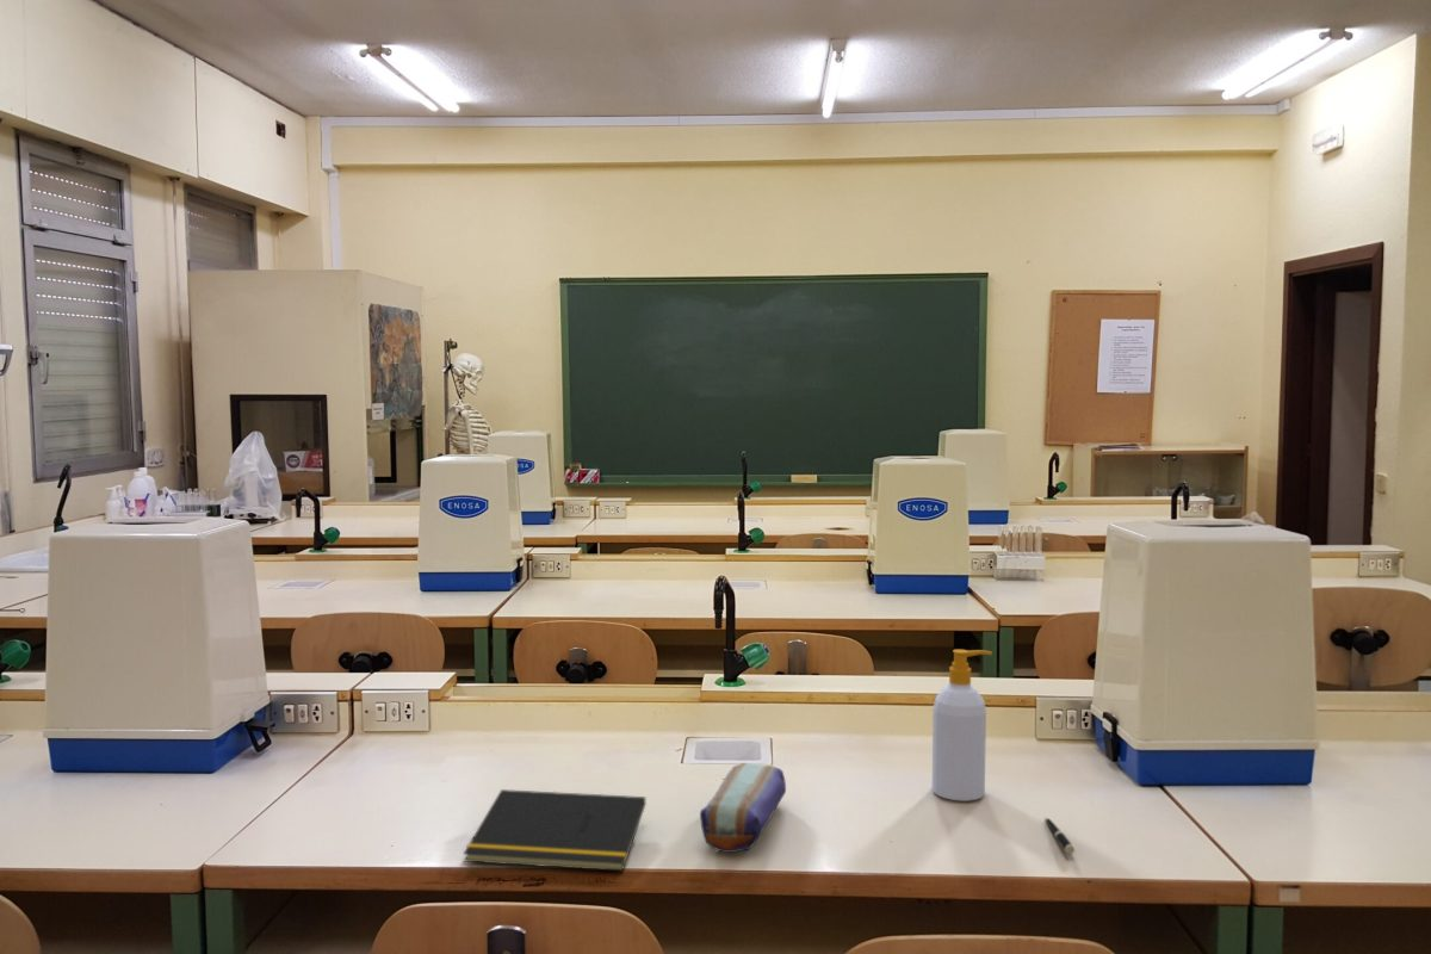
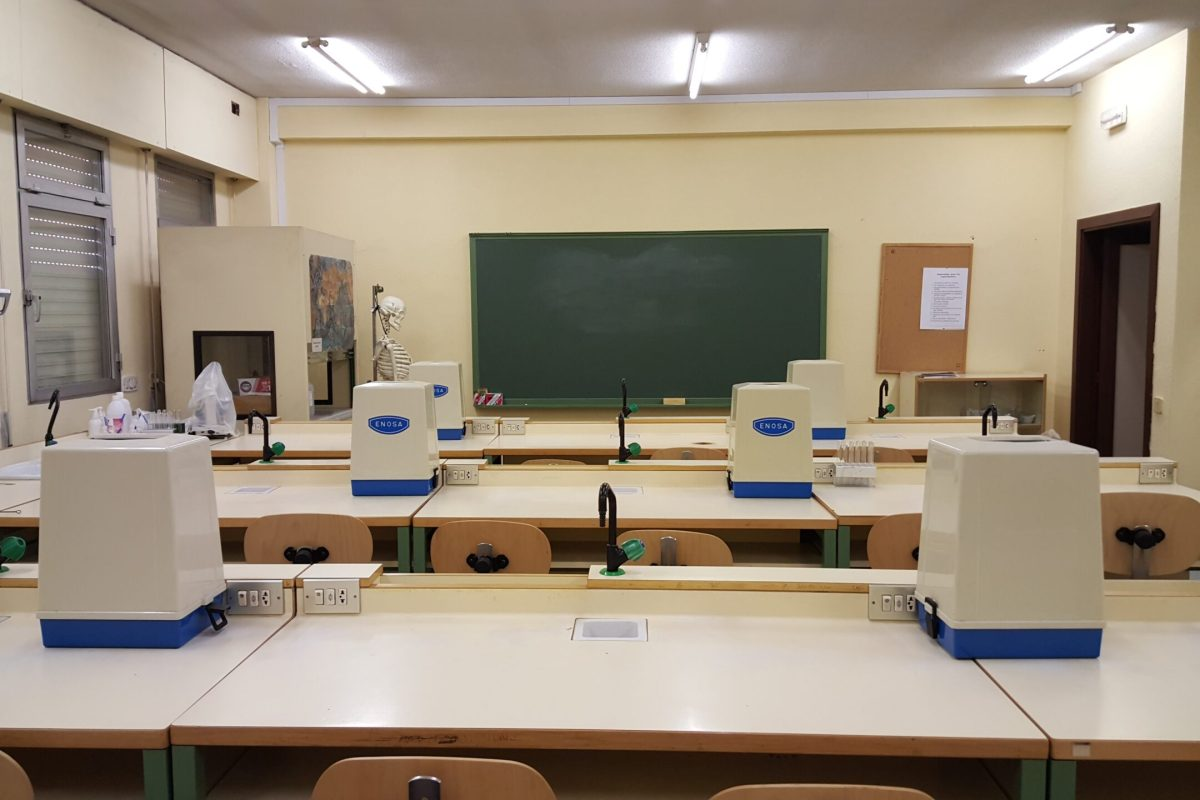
- pen [1043,816,1076,856]
- notepad [463,788,648,872]
- pencil case [699,762,787,854]
- soap bottle [931,649,993,803]
